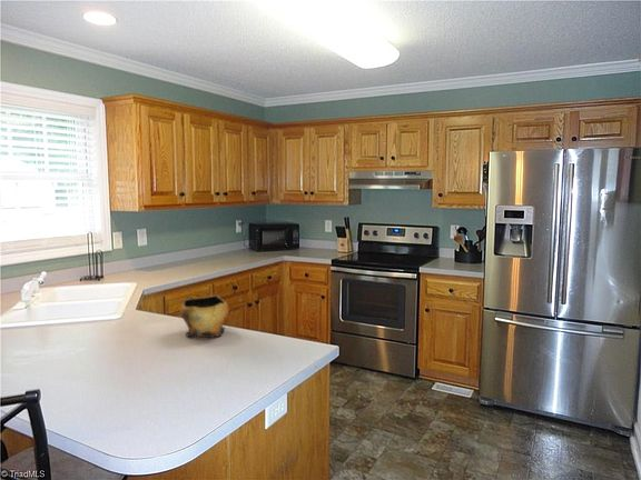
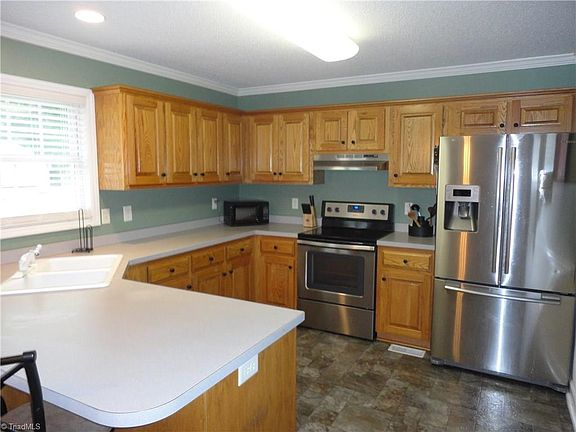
- decorative bowl [179,293,230,339]
